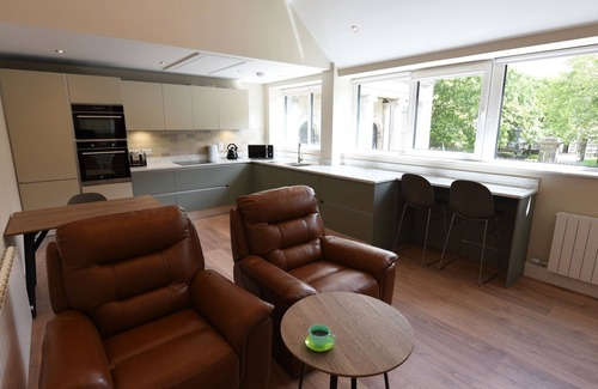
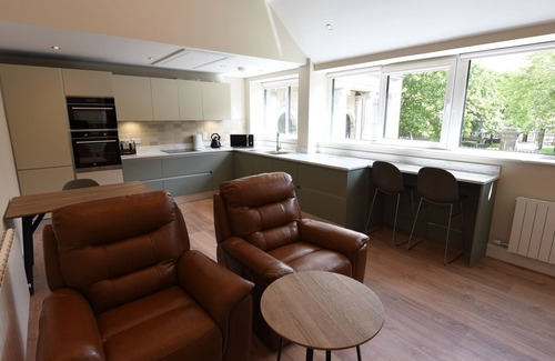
- cup [304,323,337,352]
